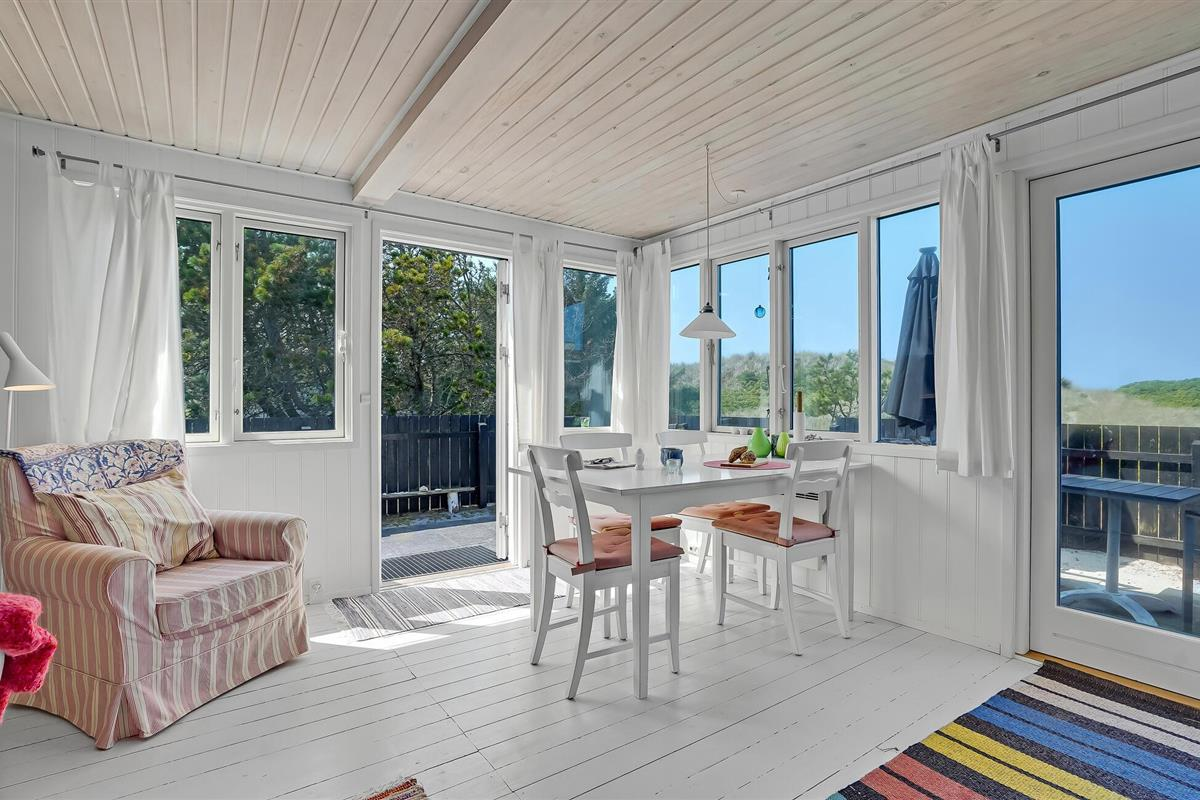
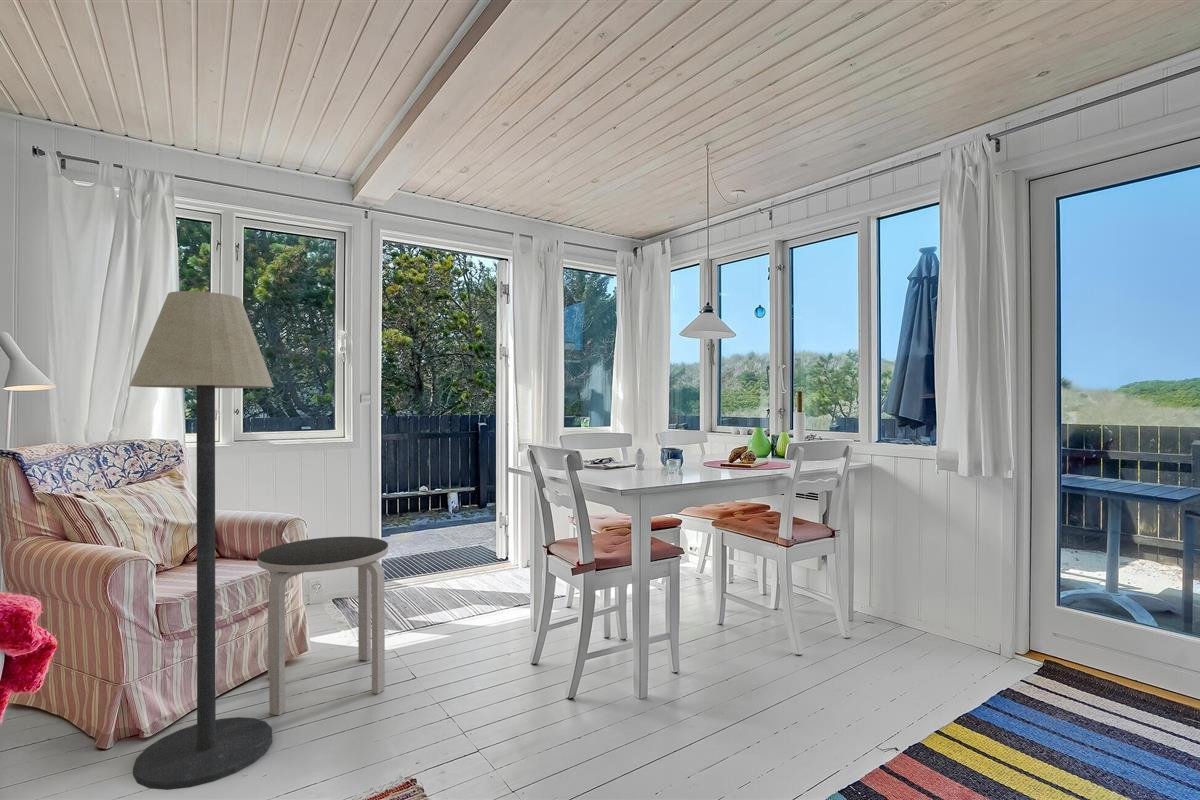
+ side table [257,536,389,717]
+ floor lamp [129,290,275,791]
